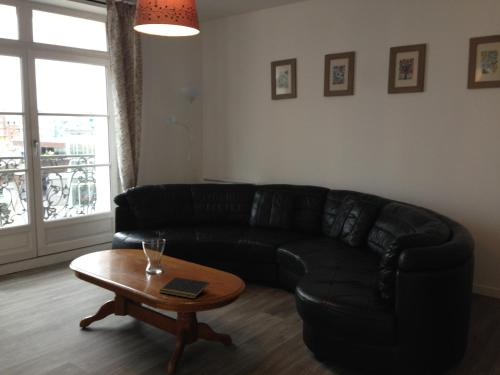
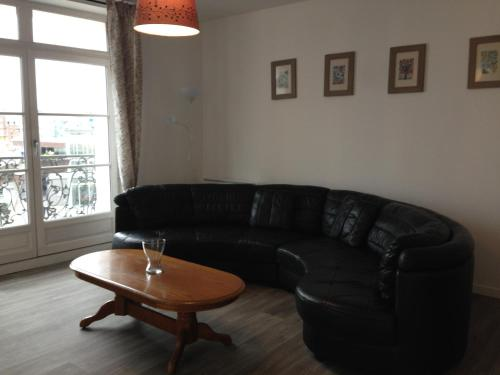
- notepad [158,276,210,300]
